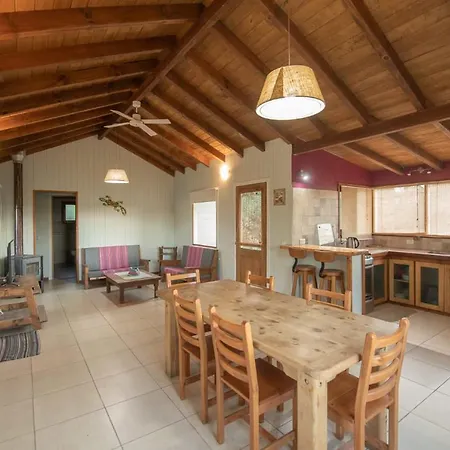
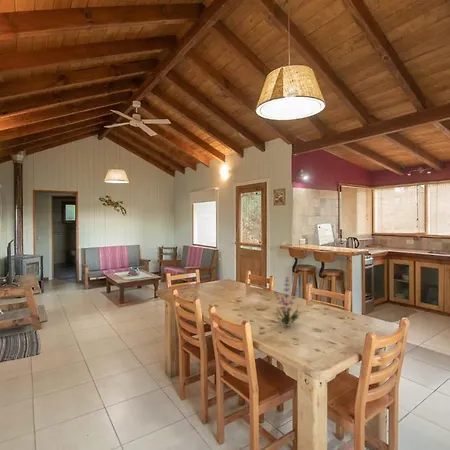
+ plant [273,277,302,327]
